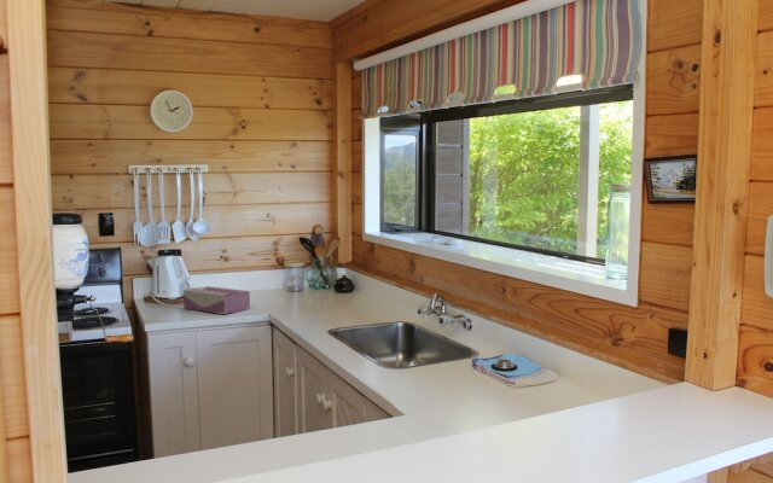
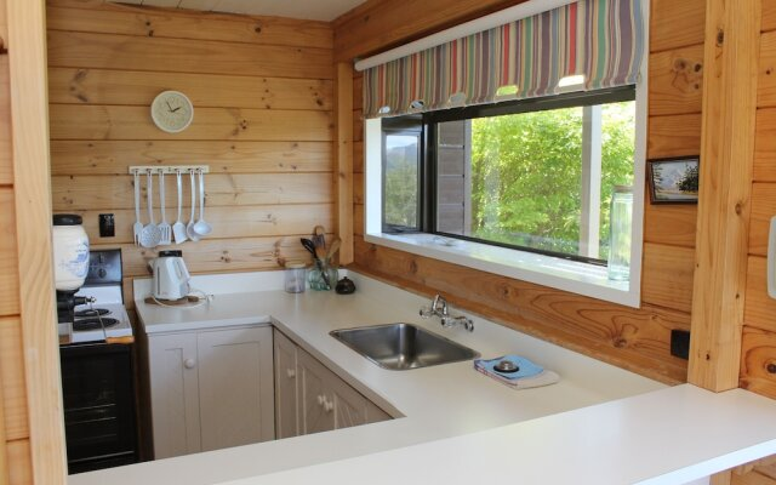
- tissue box [182,285,251,315]
